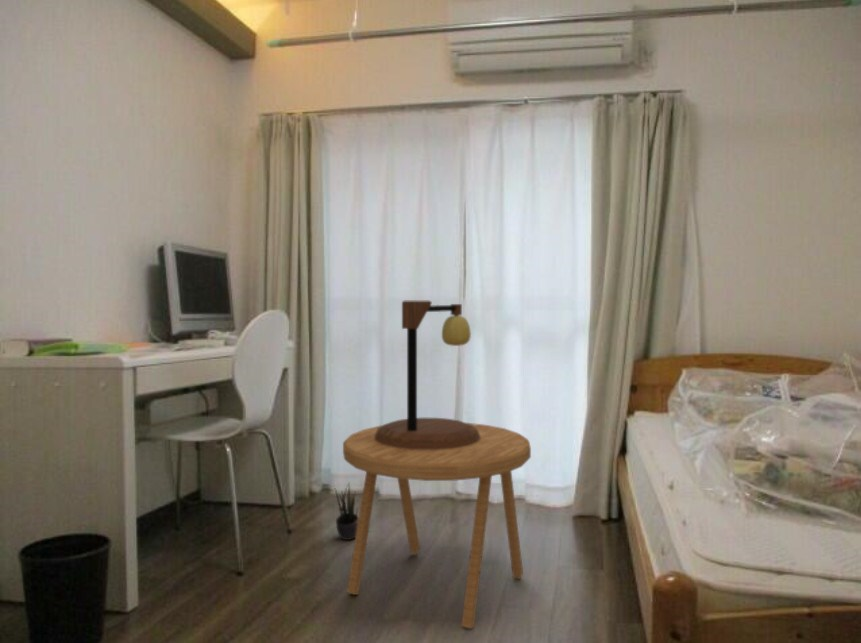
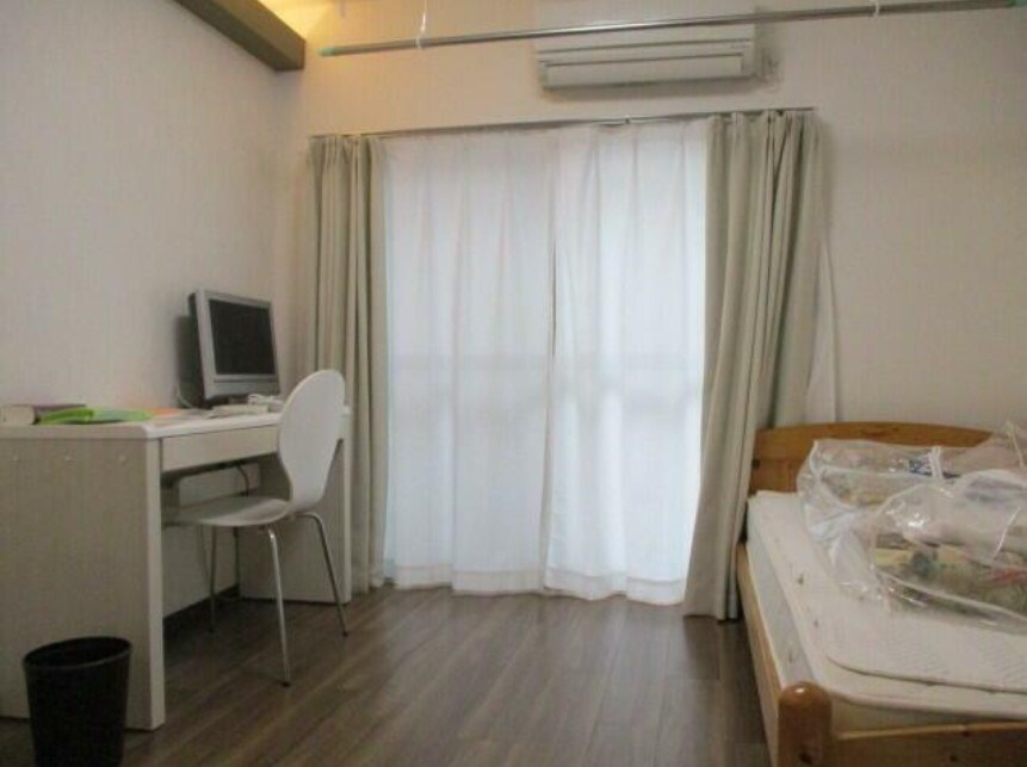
- potted plant [333,482,359,541]
- side table [342,422,532,630]
- table lamp [375,300,481,450]
